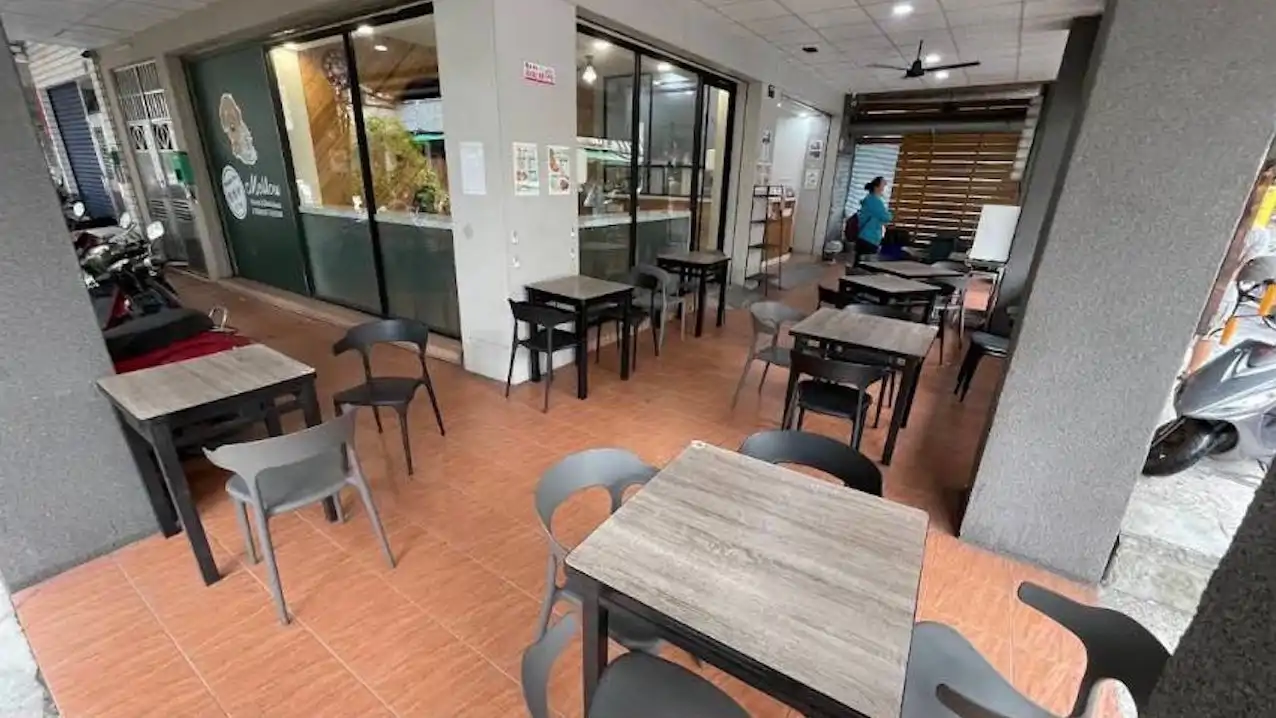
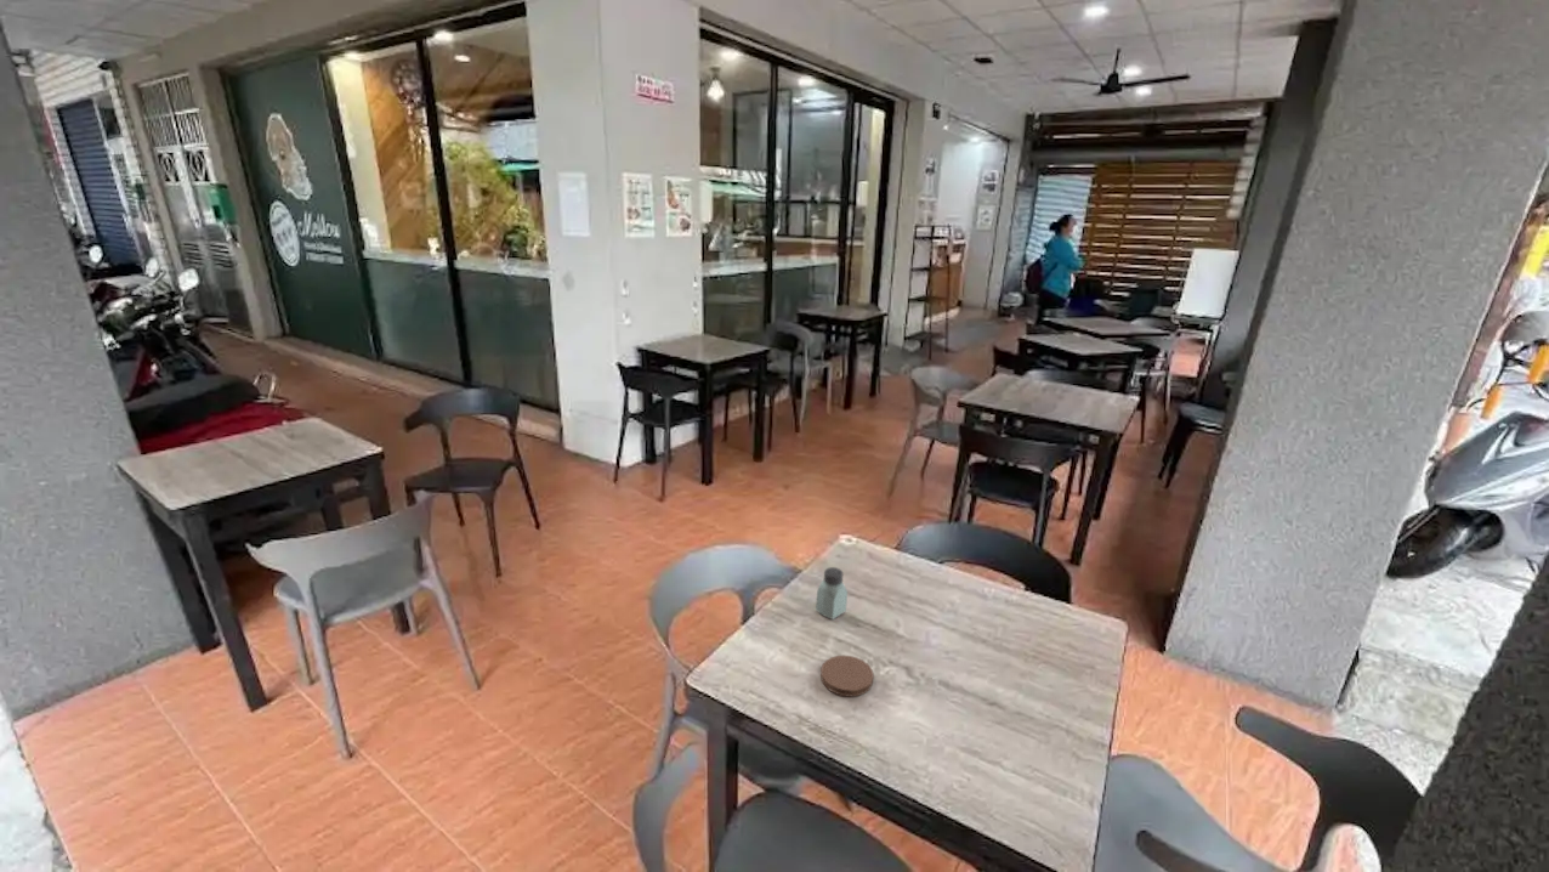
+ coaster [819,655,875,698]
+ saltshaker [815,566,849,621]
